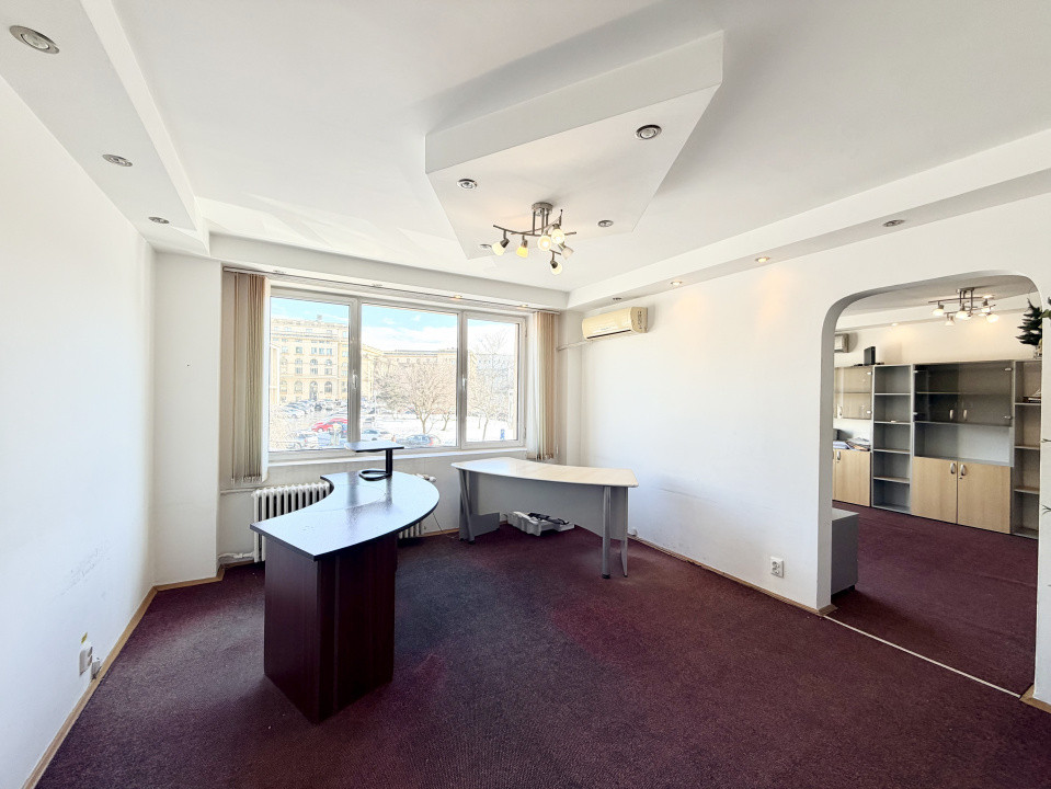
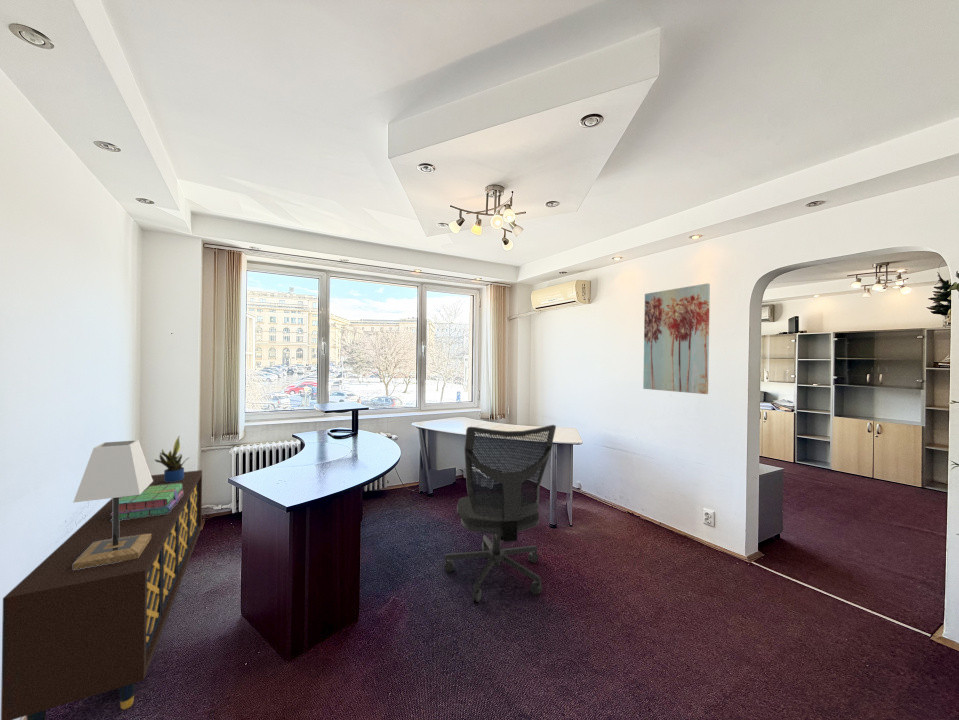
+ wall art [642,282,711,395]
+ sideboard [0,469,203,720]
+ office chair [443,424,557,603]
+ stack of books [111,484,183,521]
+ lamp [72,439,153,570]
+ potted plant [154,436,191,482]
